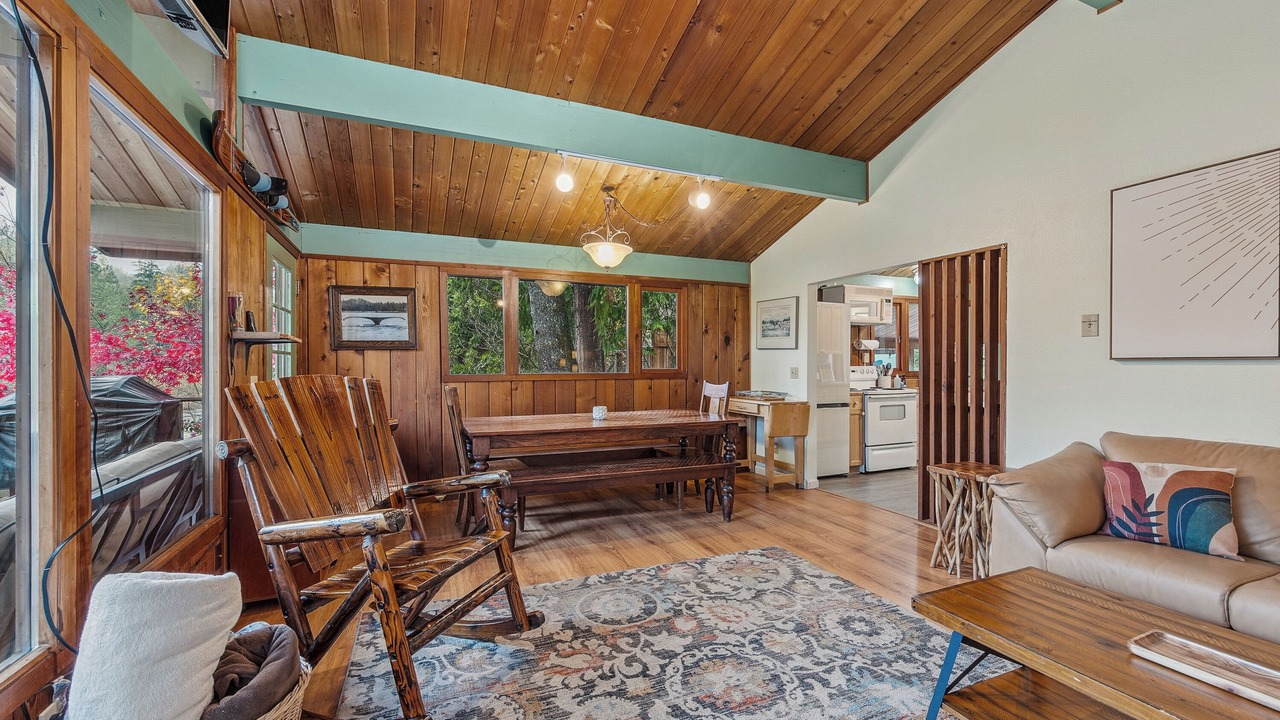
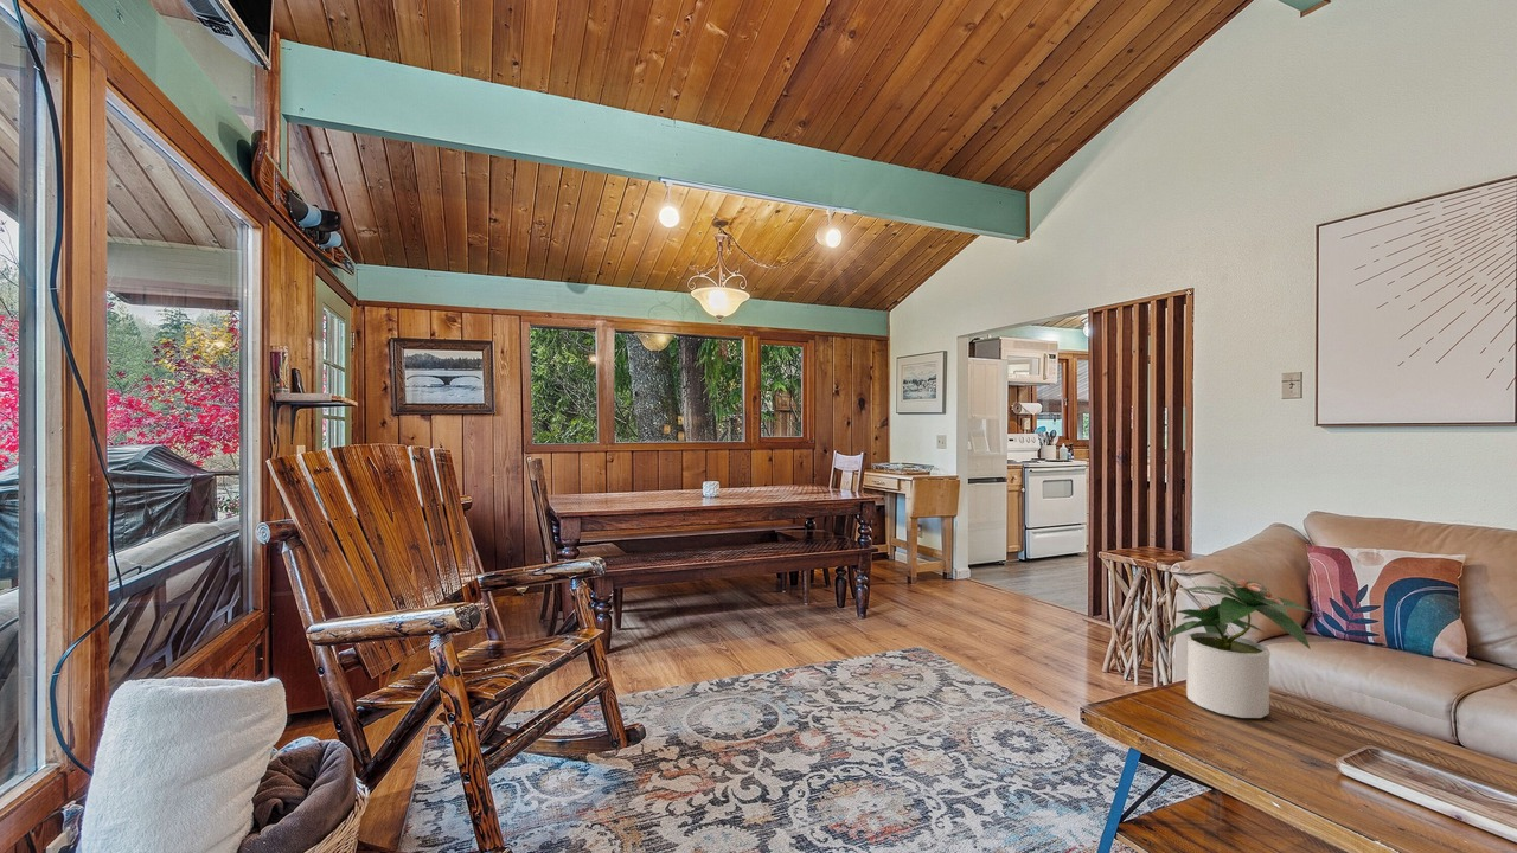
+ potted plant [1163,570,1313,719]
